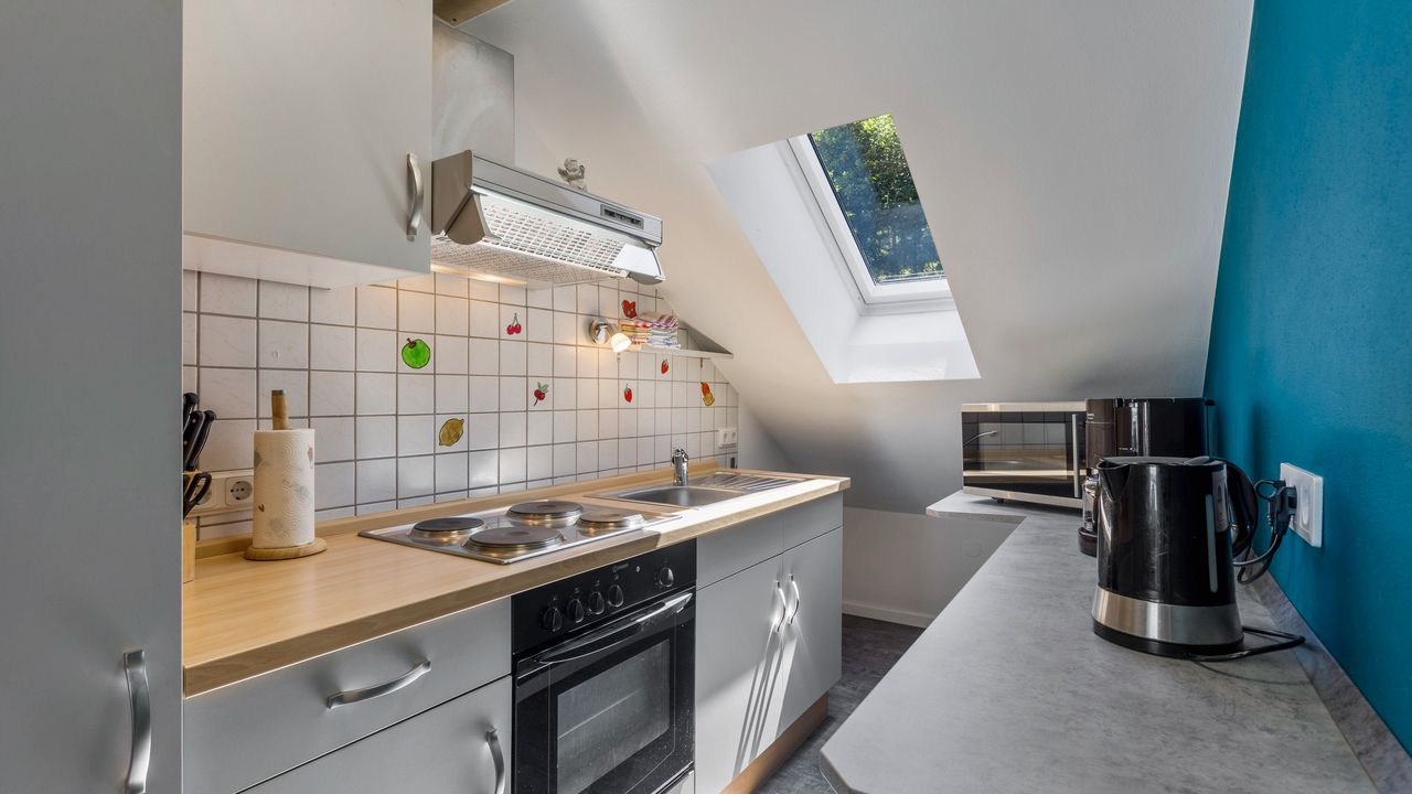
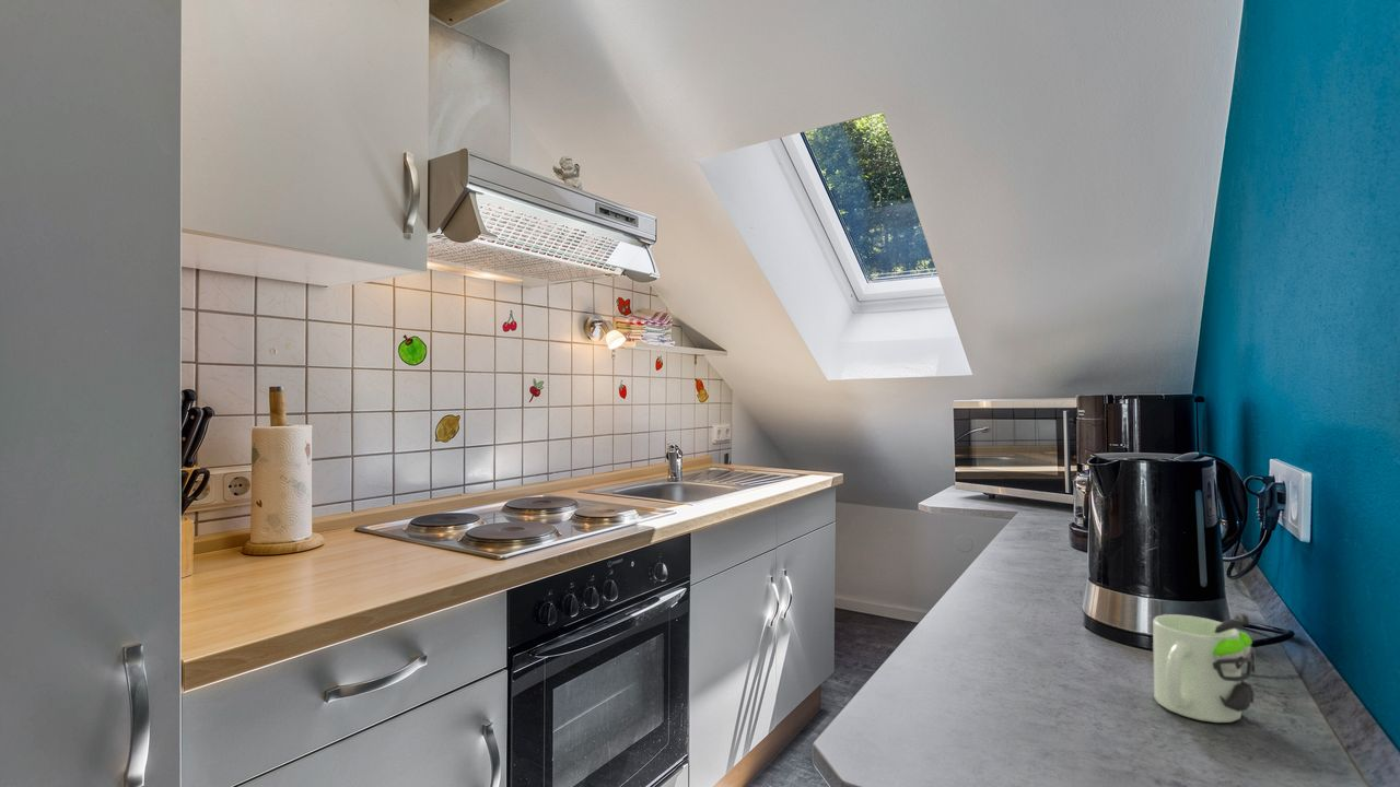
+ mug [1152,612,1257,724]
